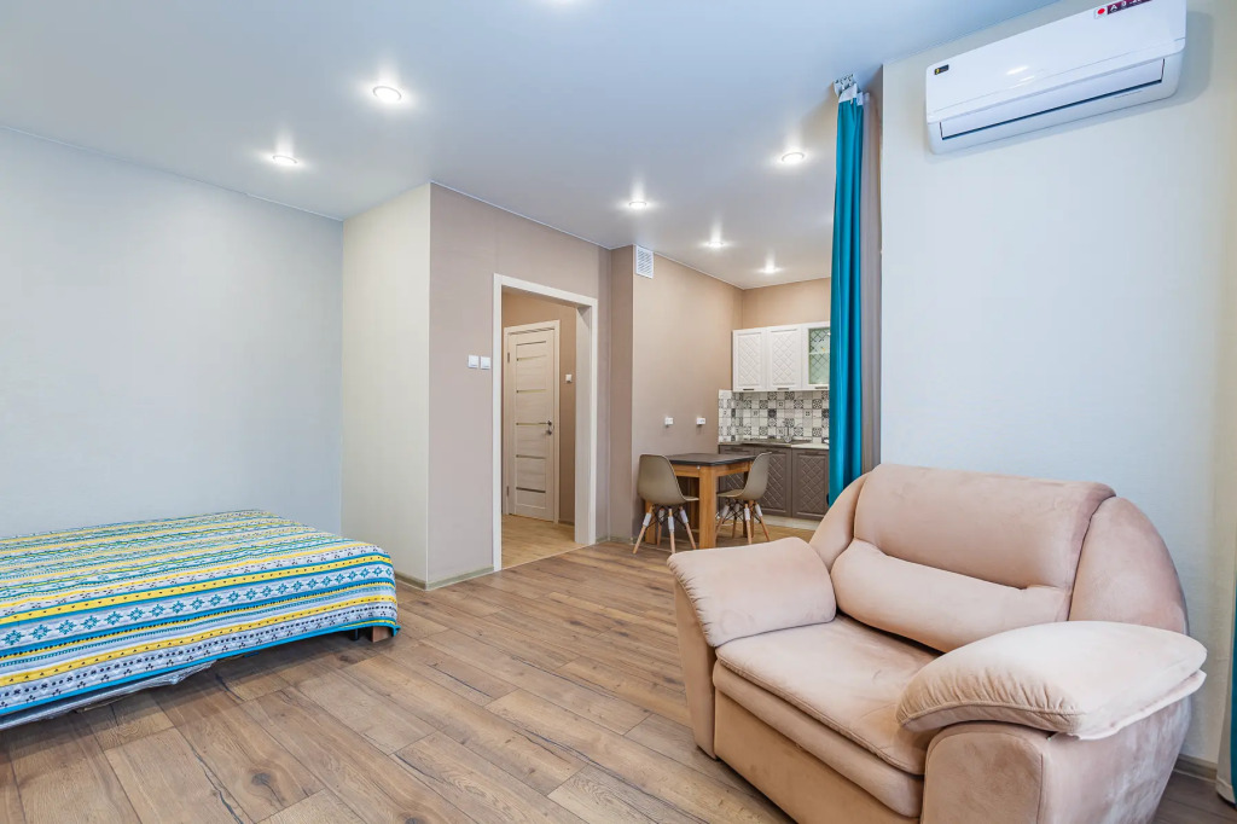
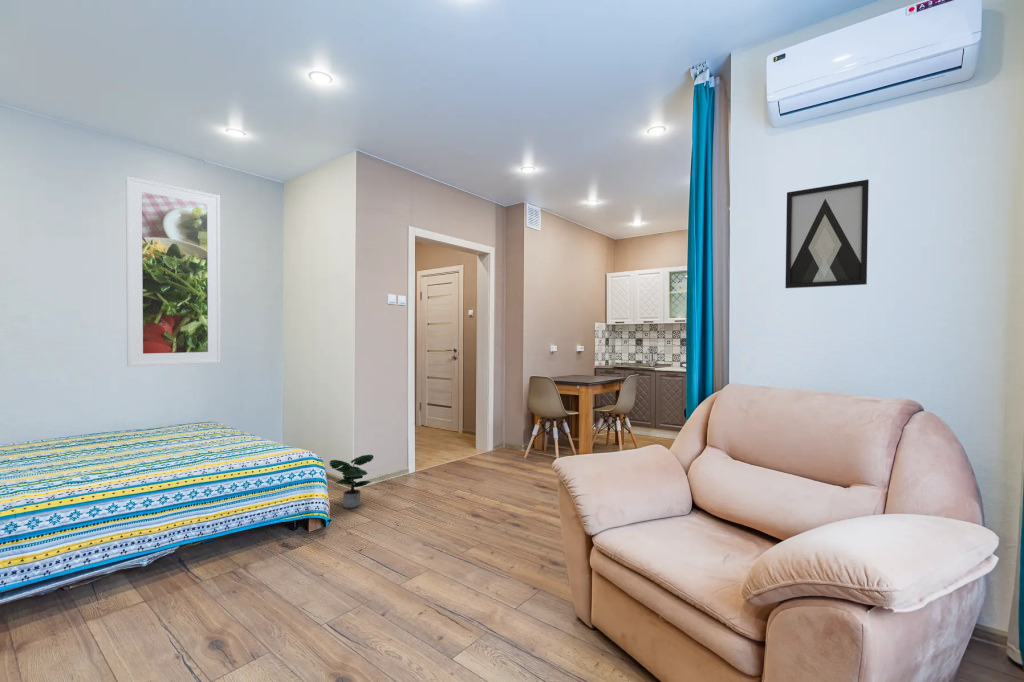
+ wall art [784,179,870,289]
+ potted plant [328,454,374,509]
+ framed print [125,175,222,368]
